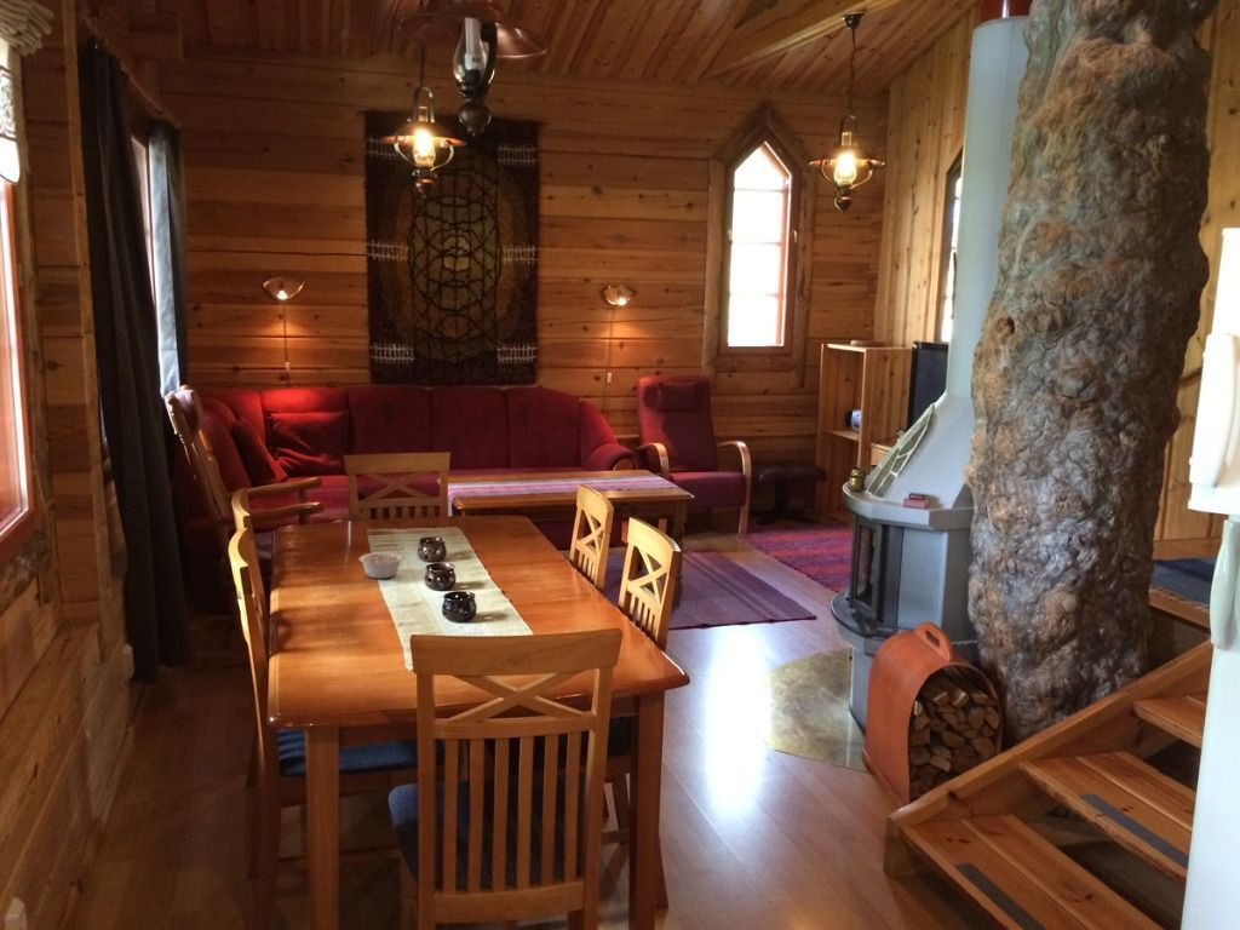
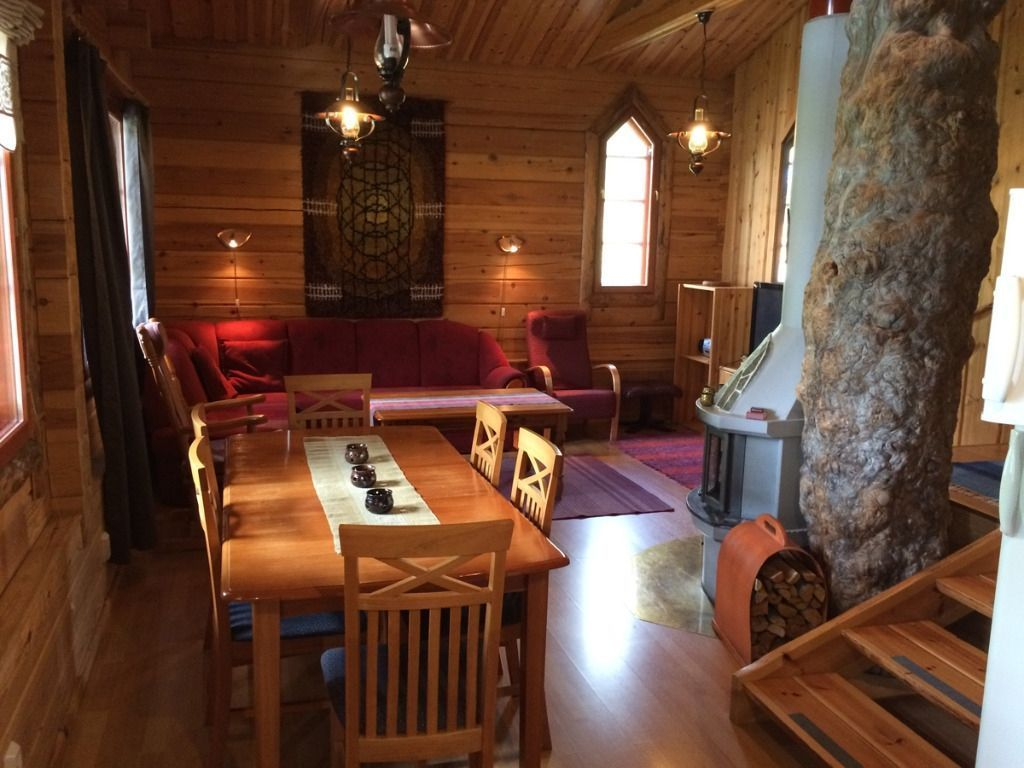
- legume [358,546,406,579]
